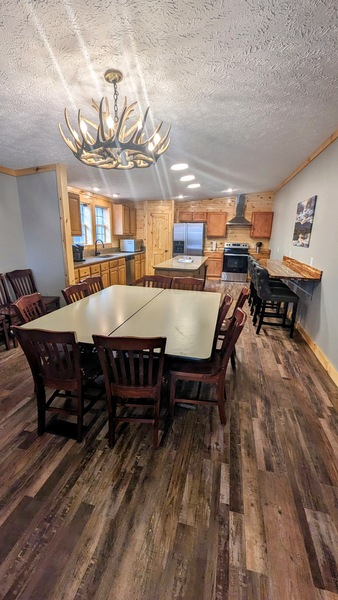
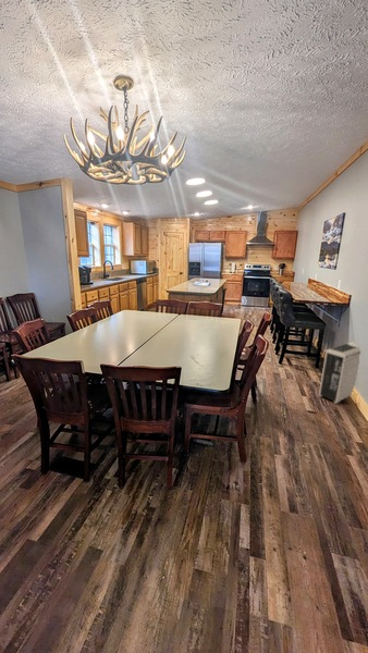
+ air purifier [318,341,361,405]
